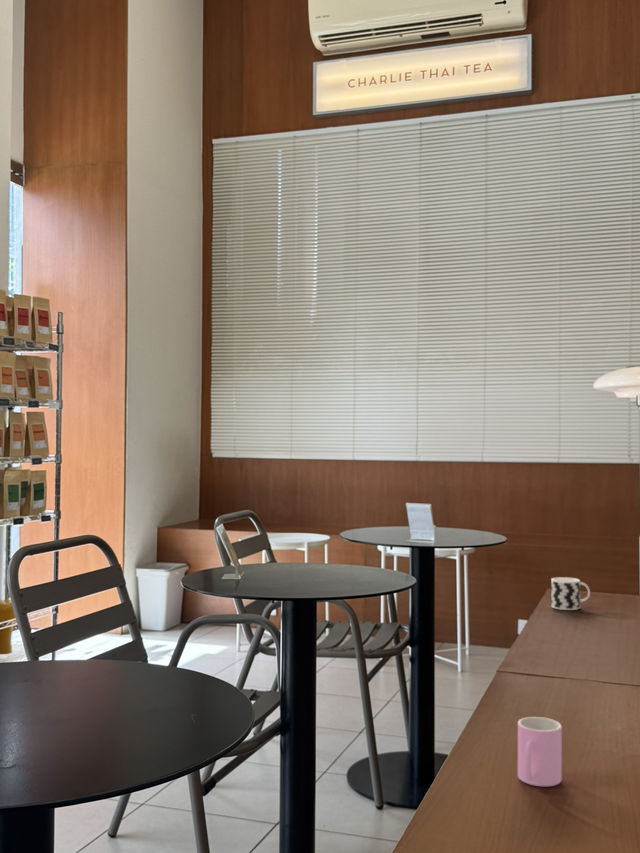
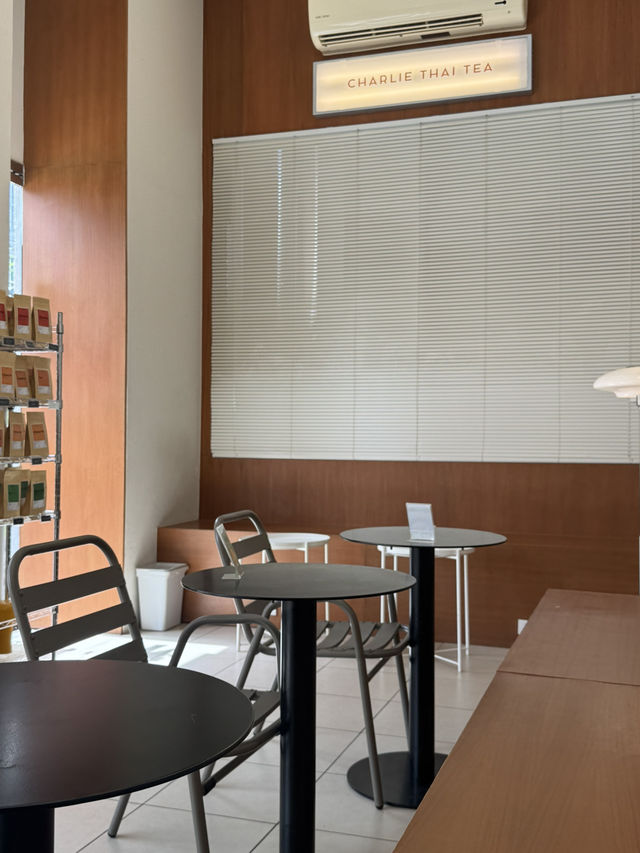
- cup [517,716,563,787]
- cup [550,576,591,611]
